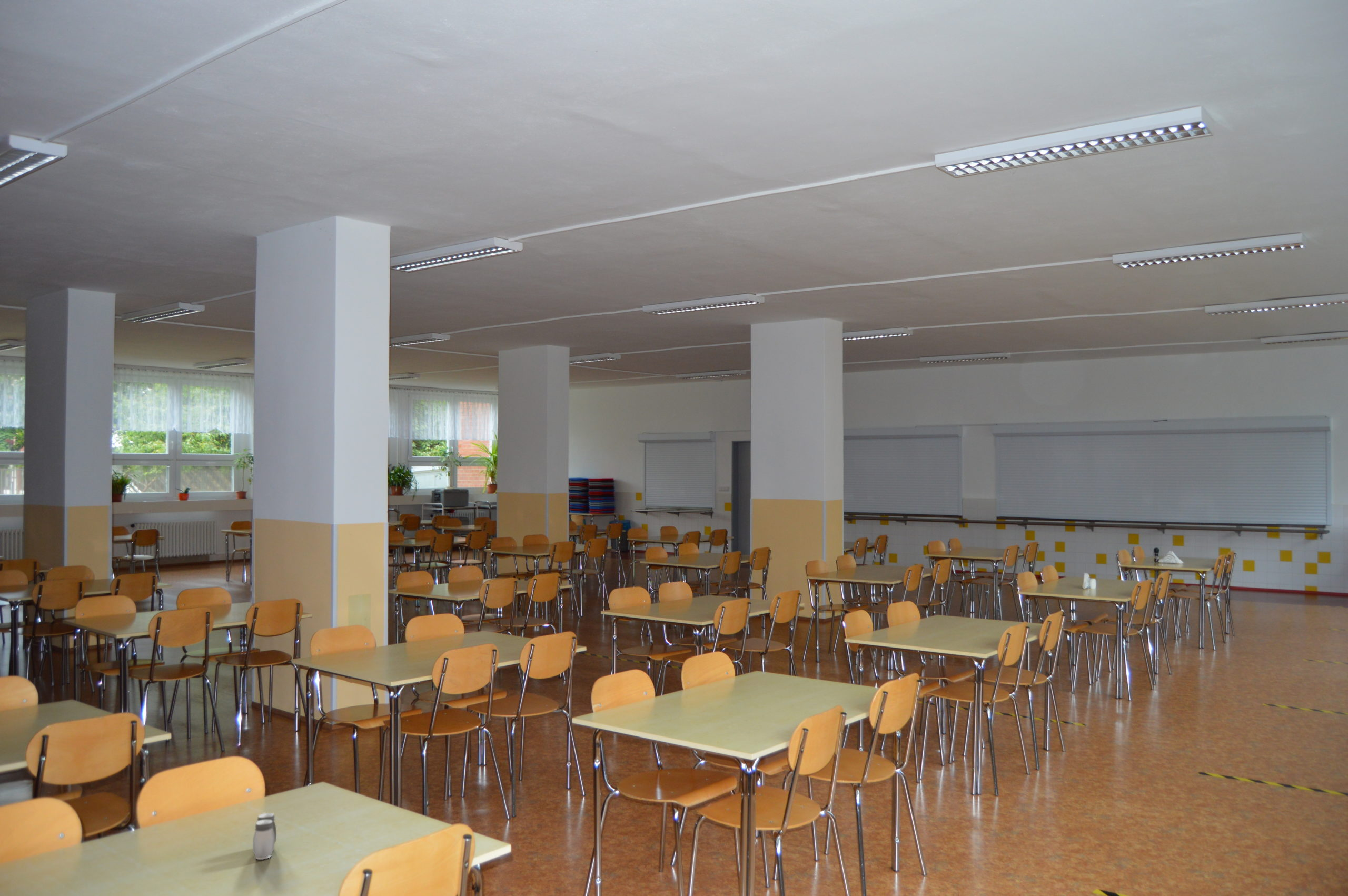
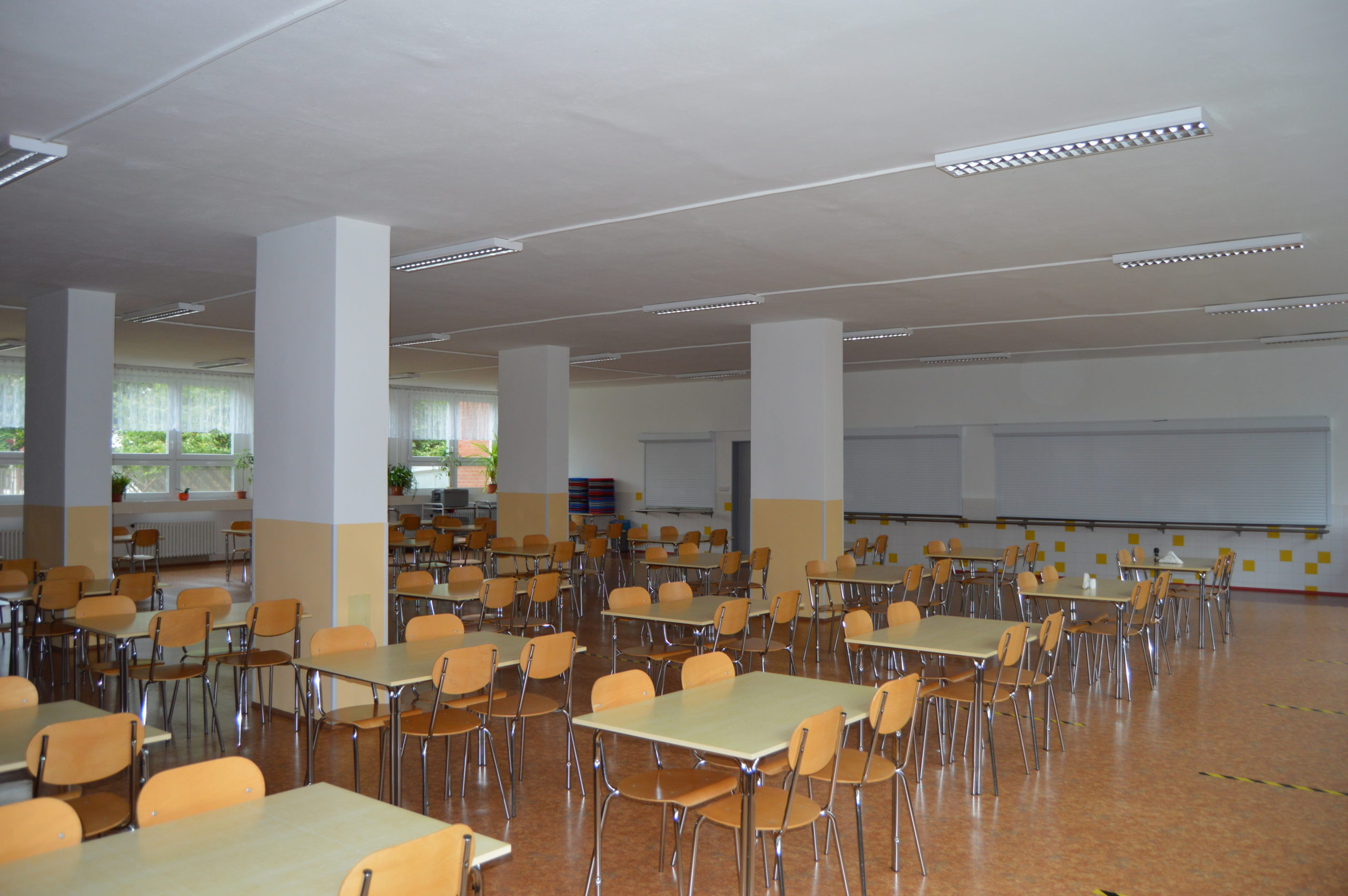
- salt and pepper shaker [252,812,277,860]
